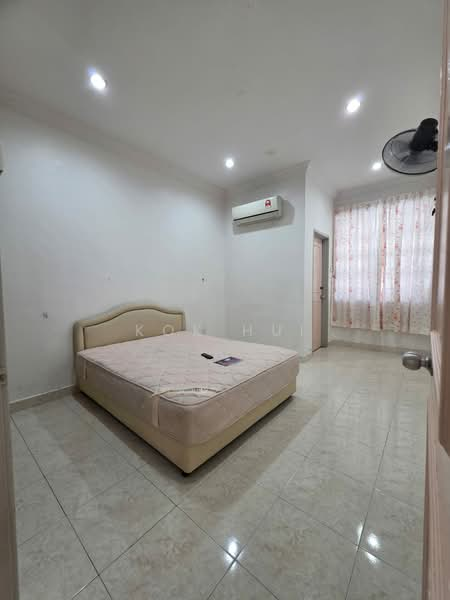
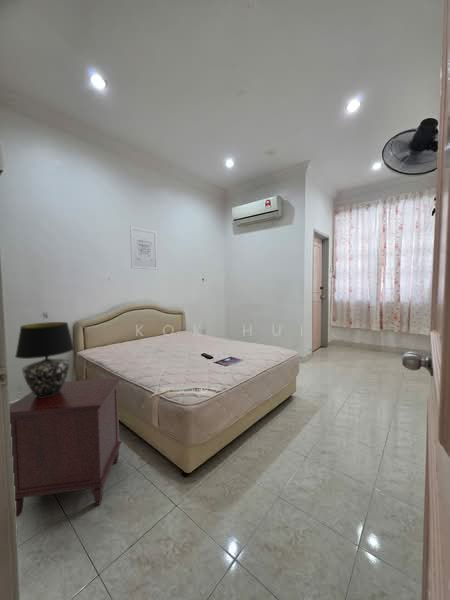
+ nightstand [9,377,123,518]
+ table lamp [14,321,75,398]
+ wall art [129,225,159,271]
